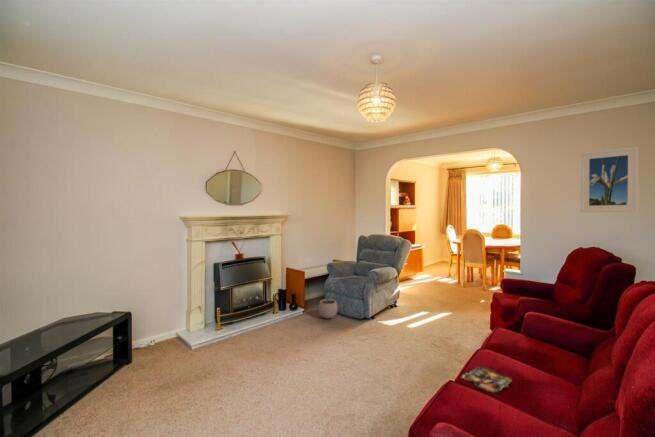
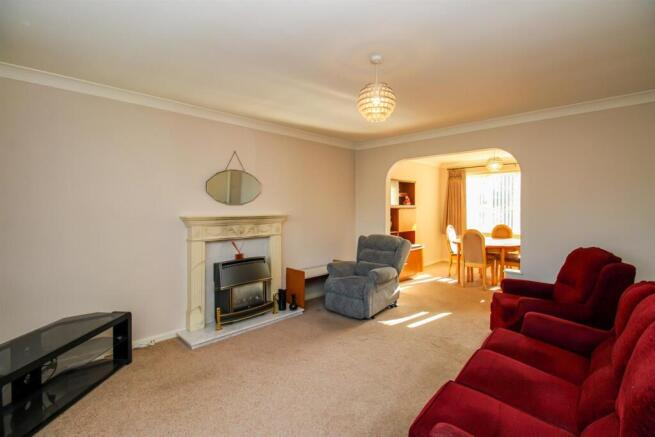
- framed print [580,146,639,213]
- plant pot [318,293,338,319]
- magazine [460,365,513,393]
